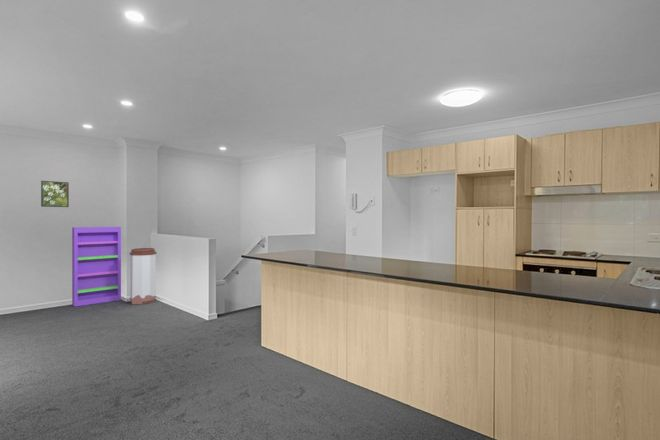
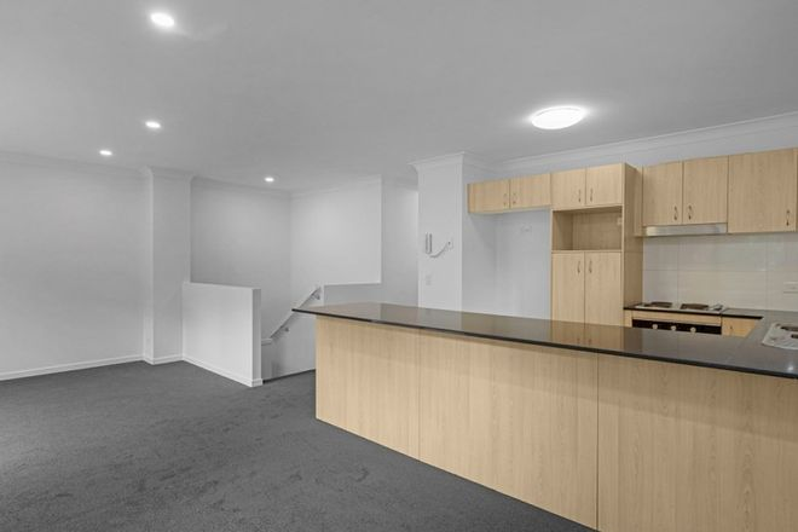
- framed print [40,180,70,208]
- shelving unit [71,226,122,307]
- trash can [129,247,158,305]
